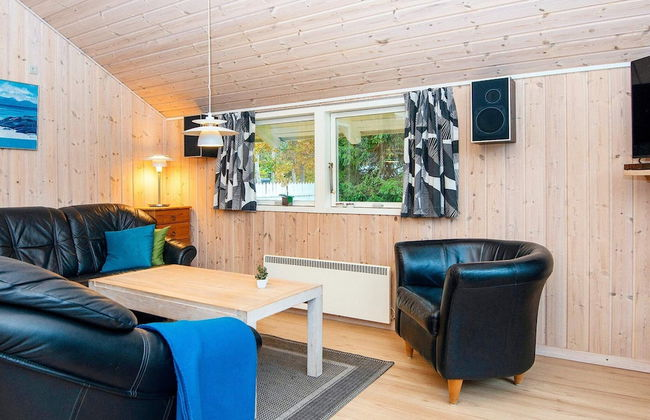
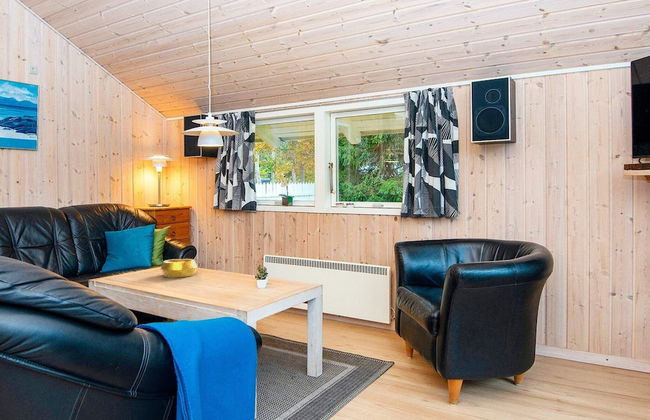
+ decorative bowl [160,258,199,278]
